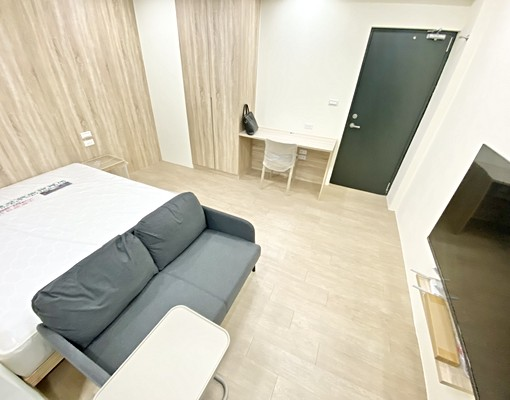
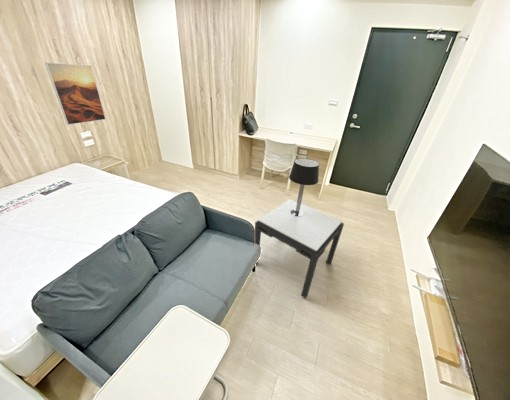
+ side table [254,198,345,300]
+ table lamp [288,157,320,217]
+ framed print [44,62,106,126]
